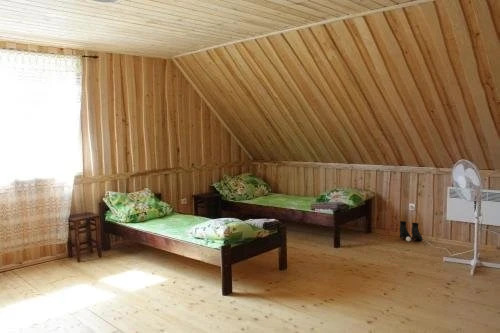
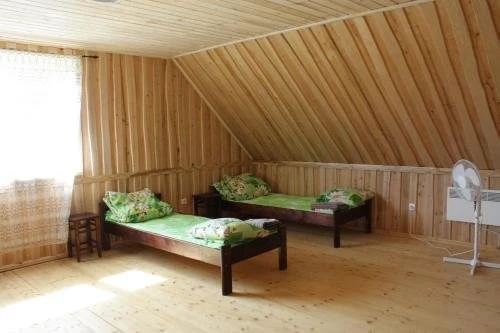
- boots [399,220,423,242]
